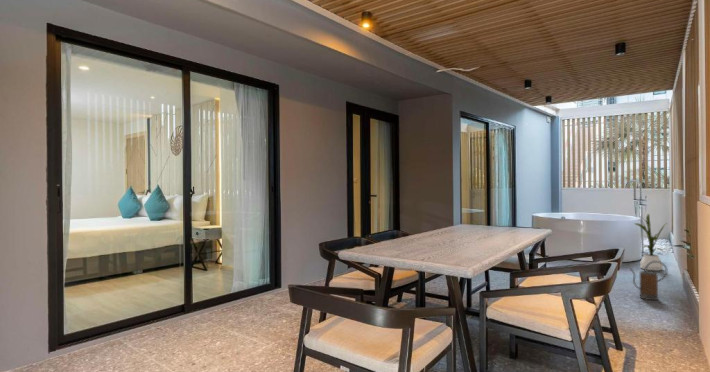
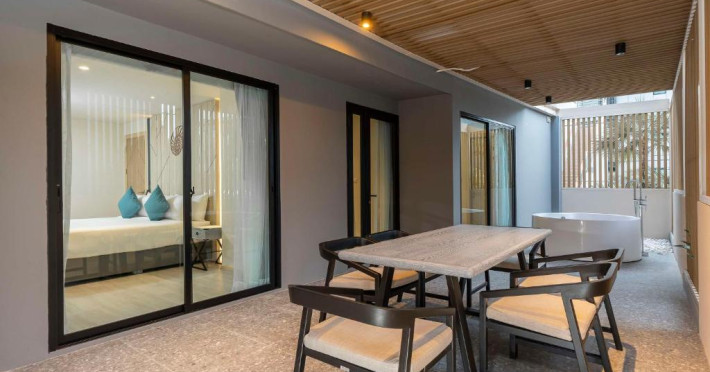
- watering can [628,261,669,301]
- house plant [633,213,667,272]
